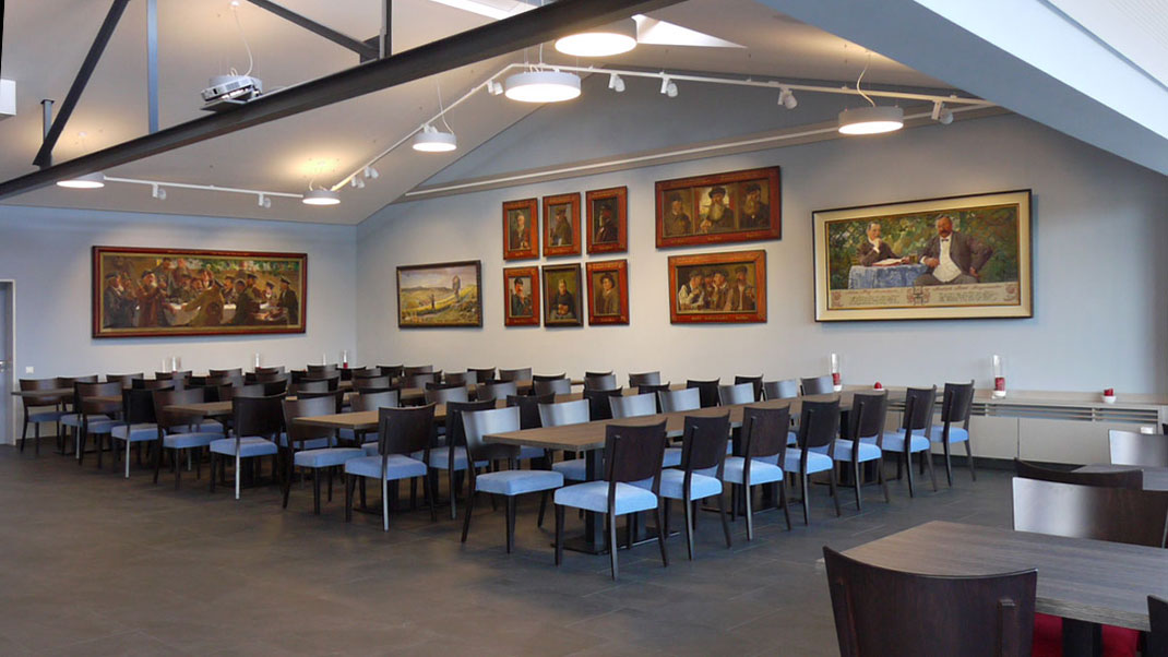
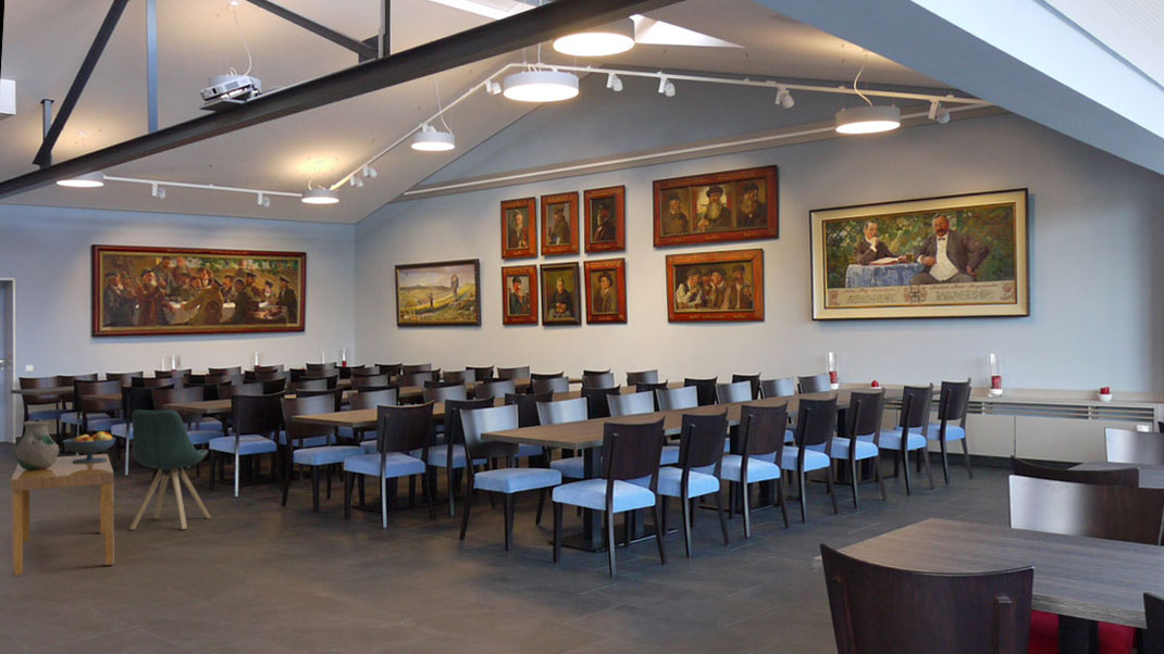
+ fruit bowl [62,430,116,463]
+ vase [14,420,60,470]
+ chair [128,408,212,531]
+ dining table [10,453,115,577]
